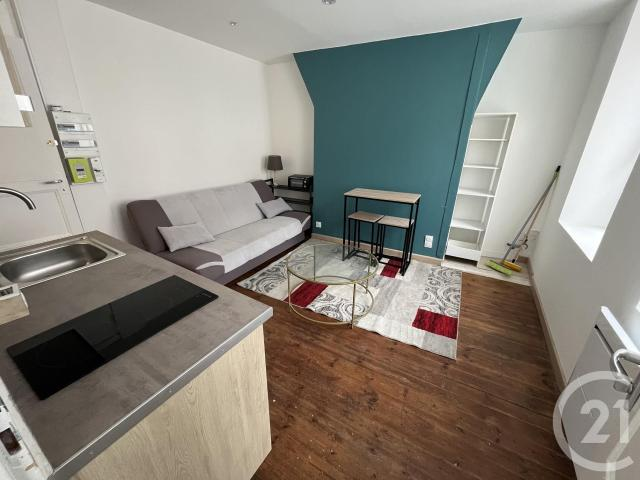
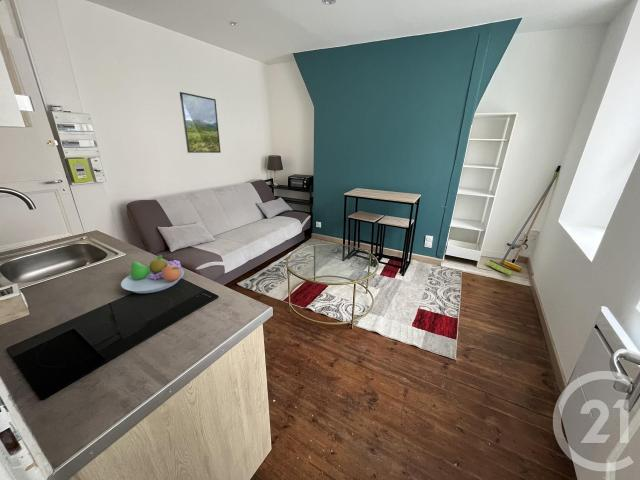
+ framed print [179,91,222,154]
+ fruit bowl [120,254,185,294]
